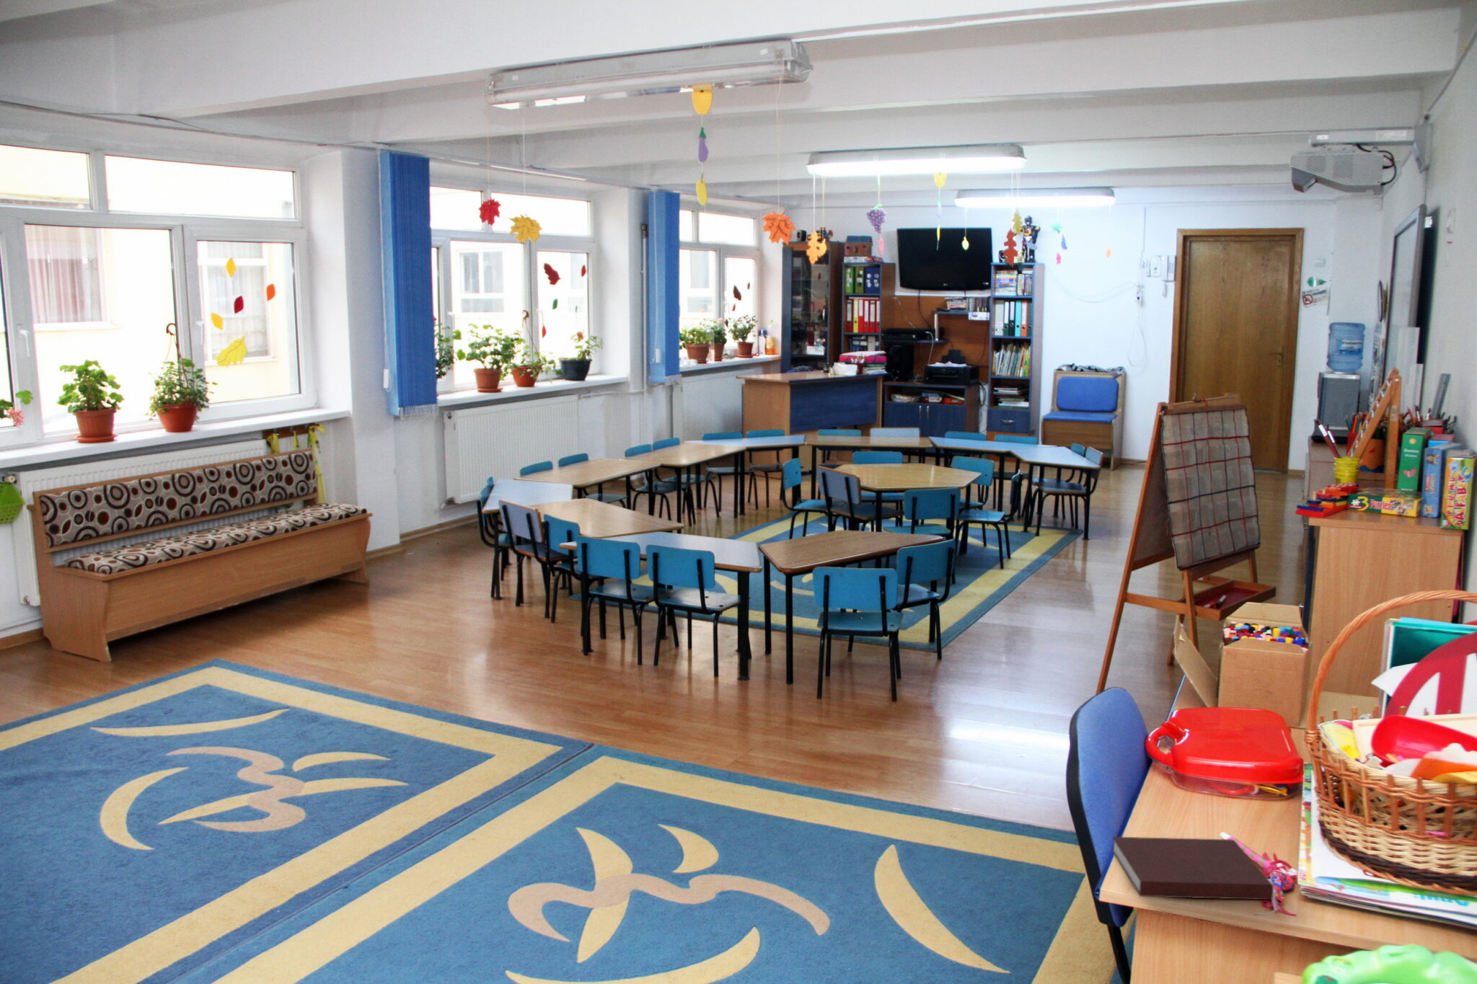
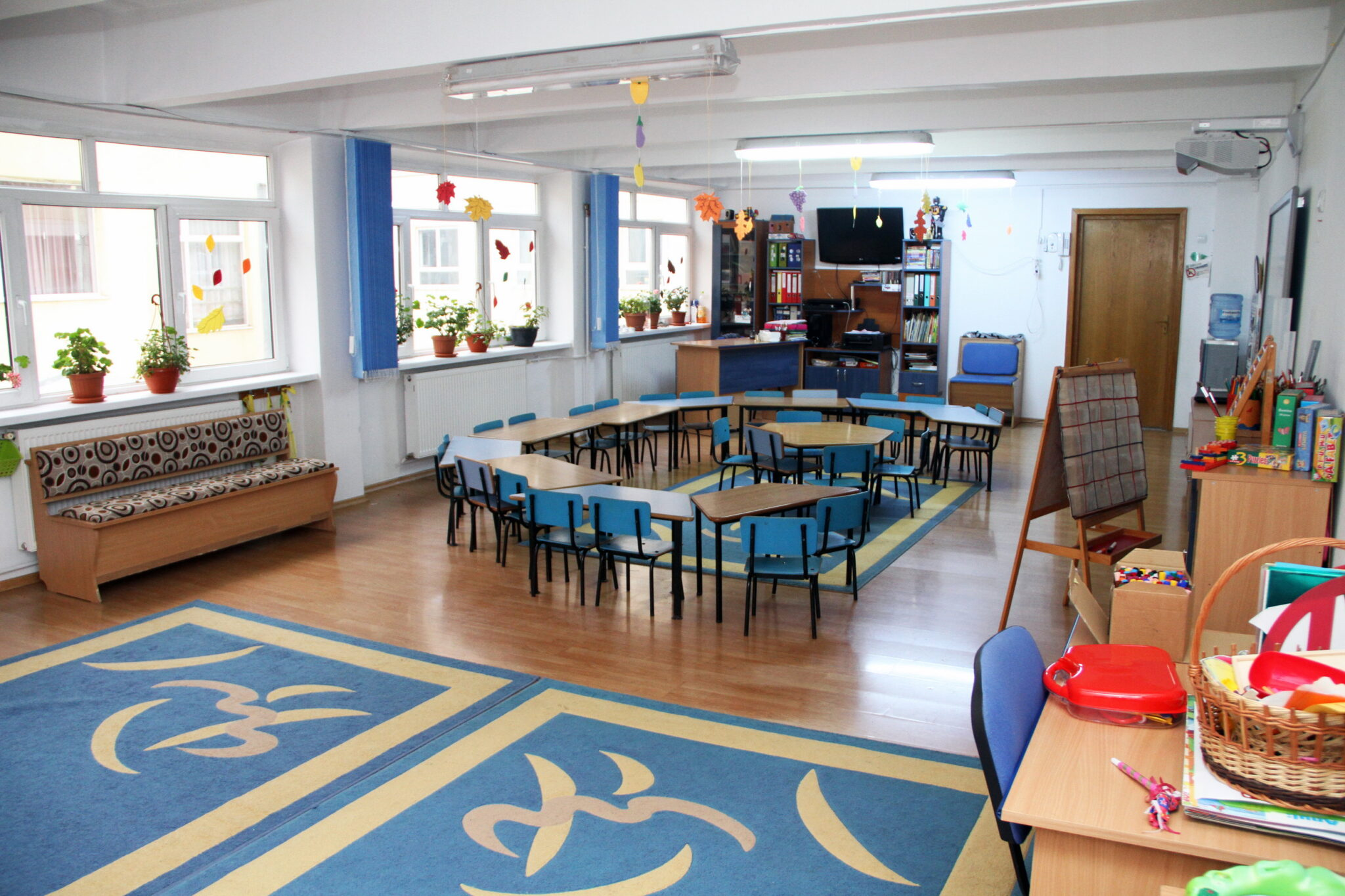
- notebook [1110,836,1274,901]
